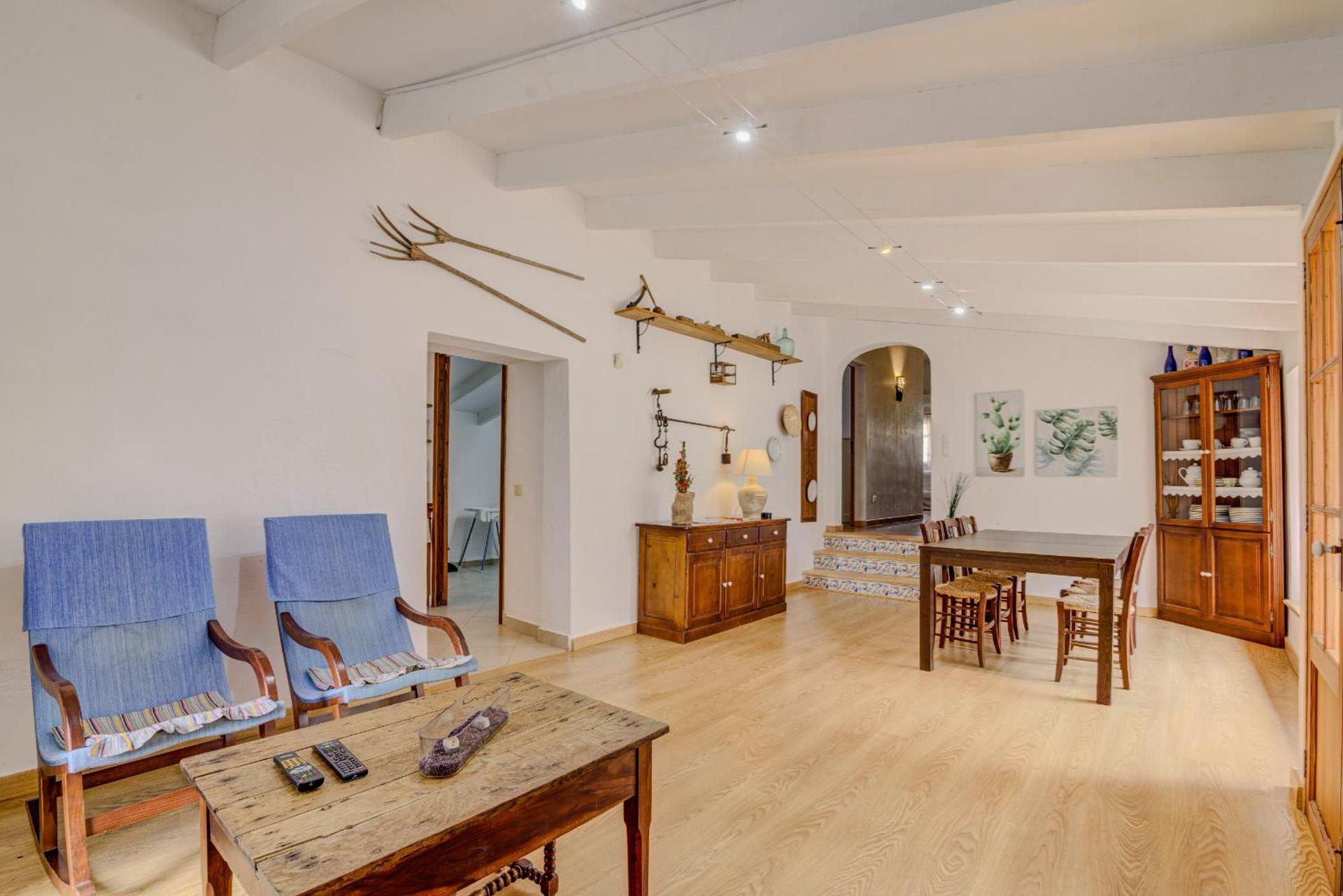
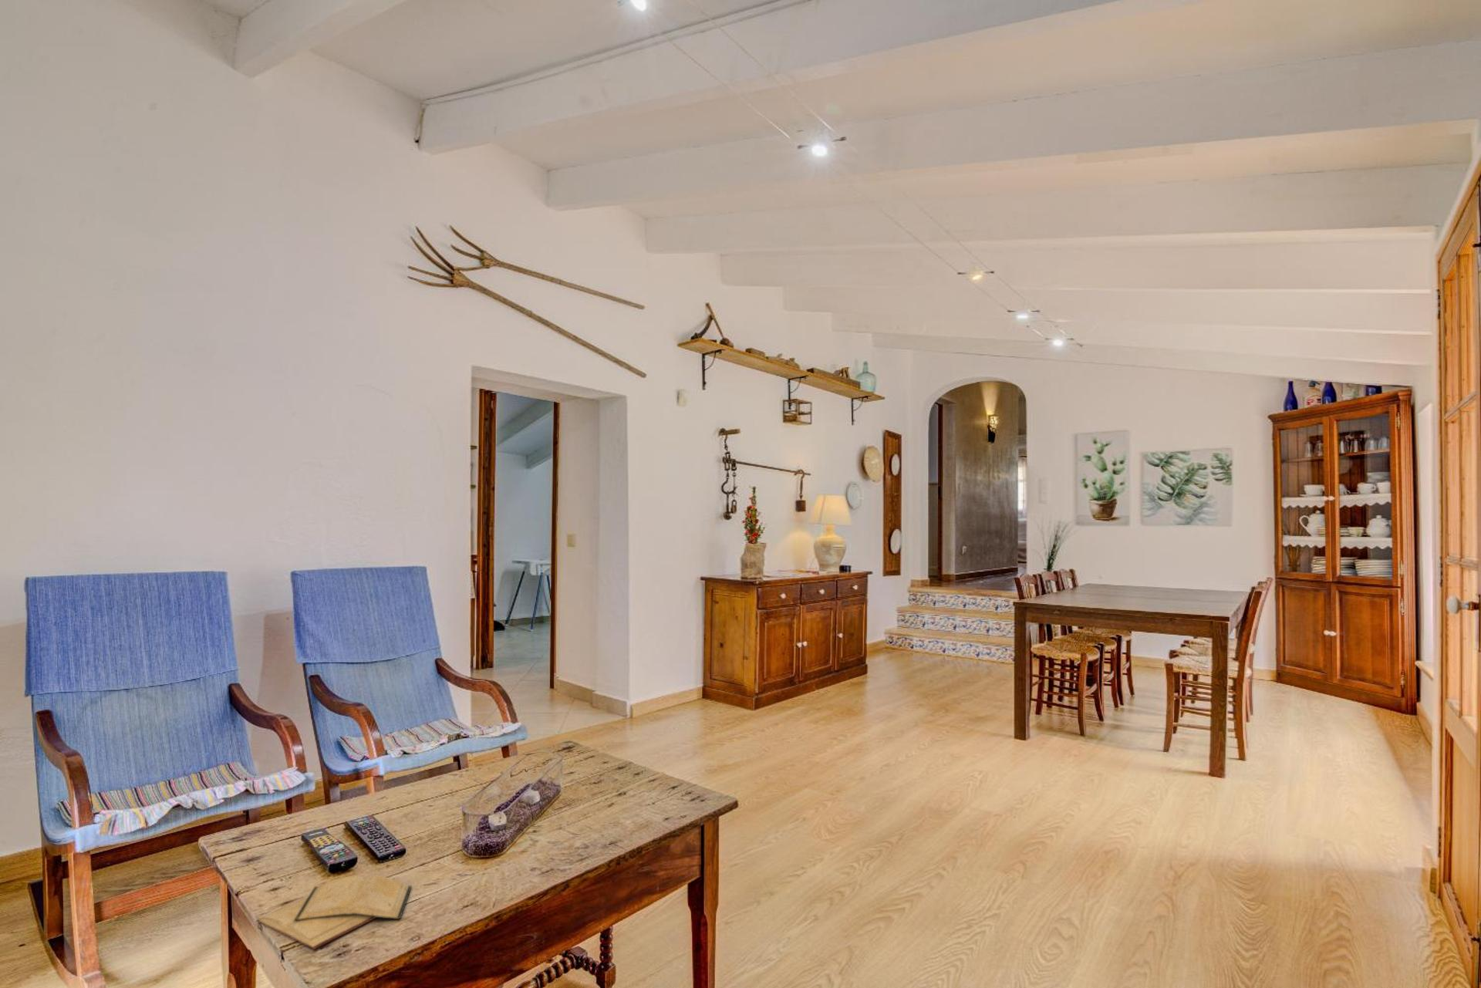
+ diary [256,874,412,951]
